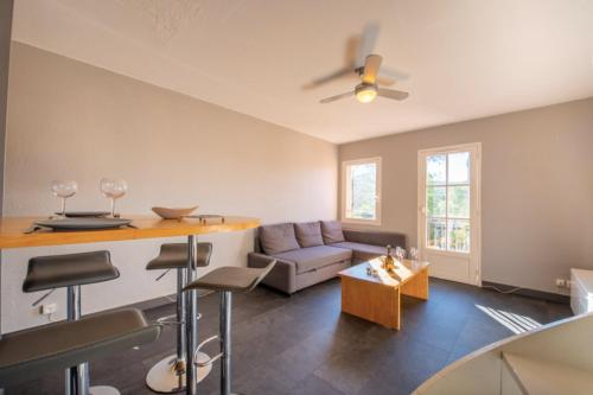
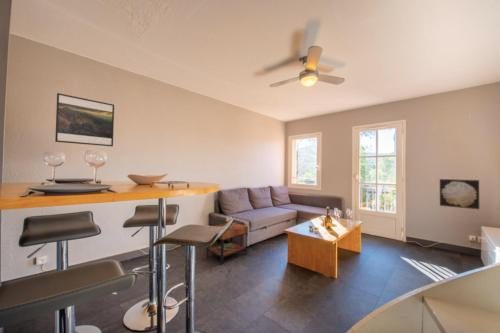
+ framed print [54,92,115,147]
+ wall art [439,178,480,210]
+ side table [205,216,249,265]
